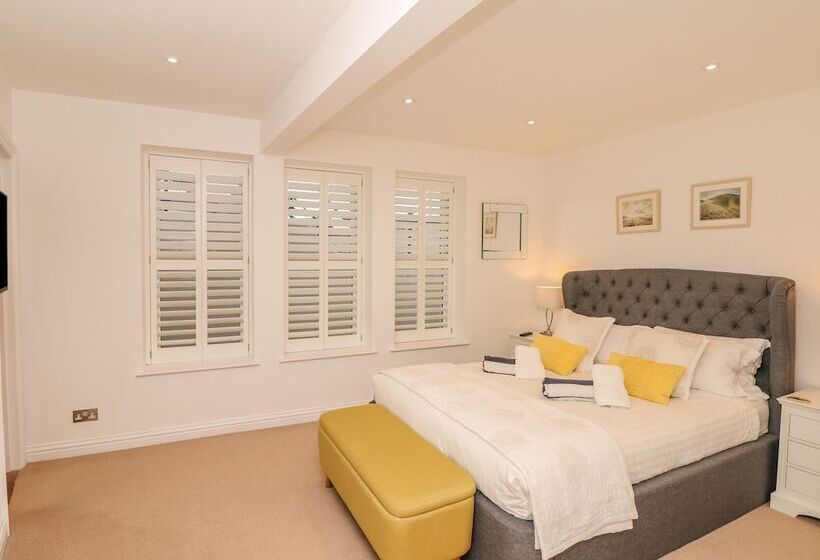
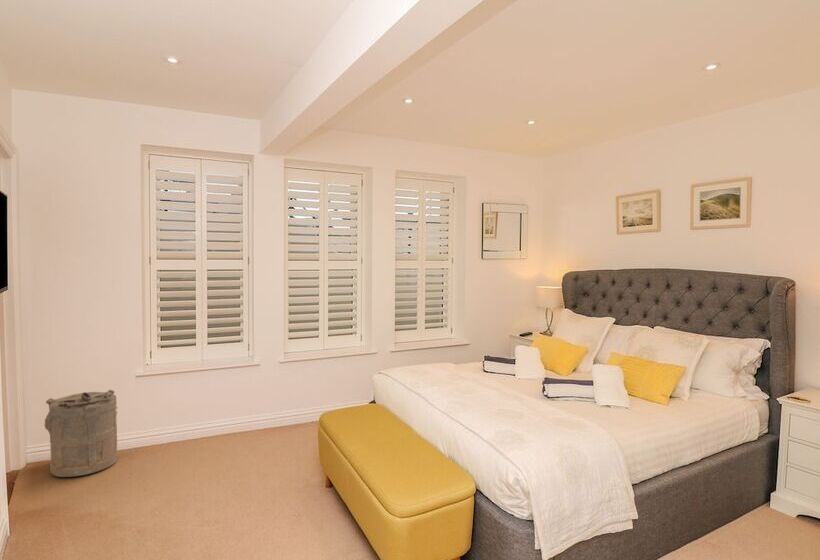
+ laundry hamper [43,389,119,478]
